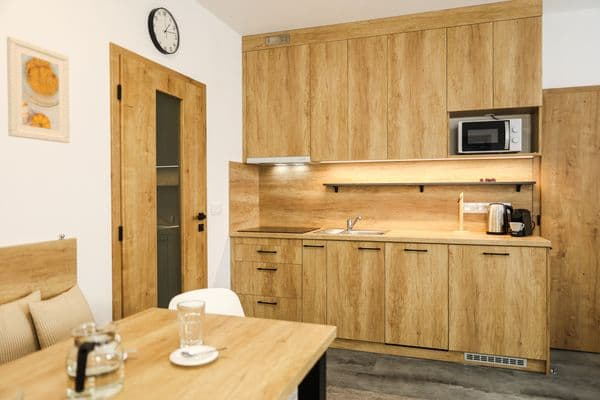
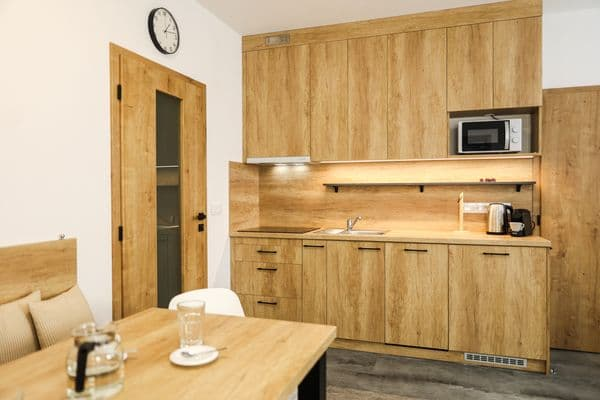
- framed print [6,35,71,144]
